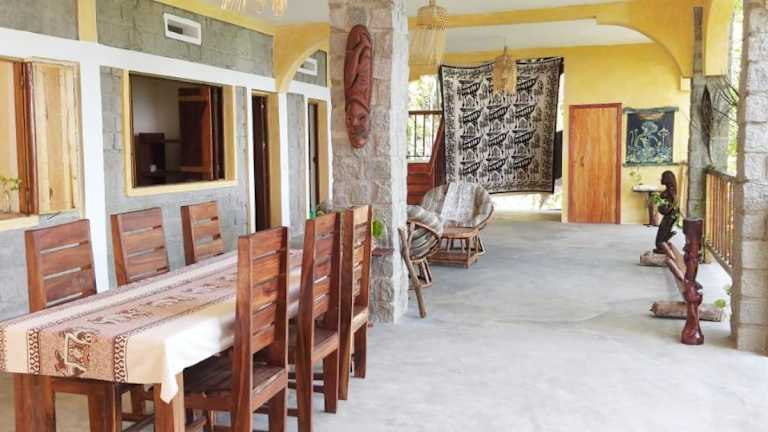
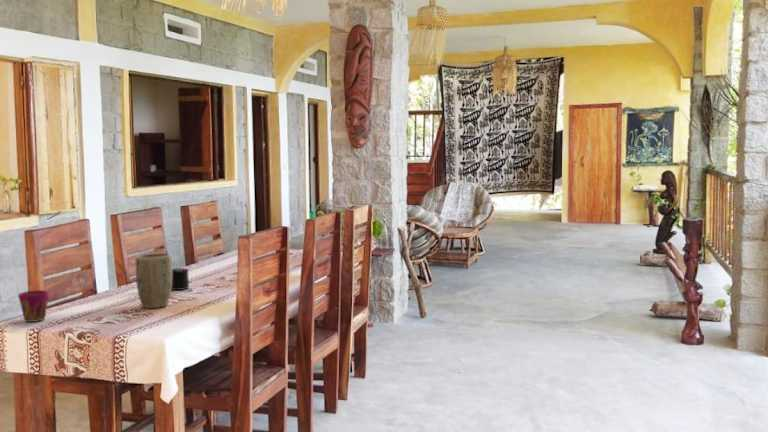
+ candle [171,265,190,291]
+ cup [17,289,50,323]
+ plant pot [135,252,173,309]
